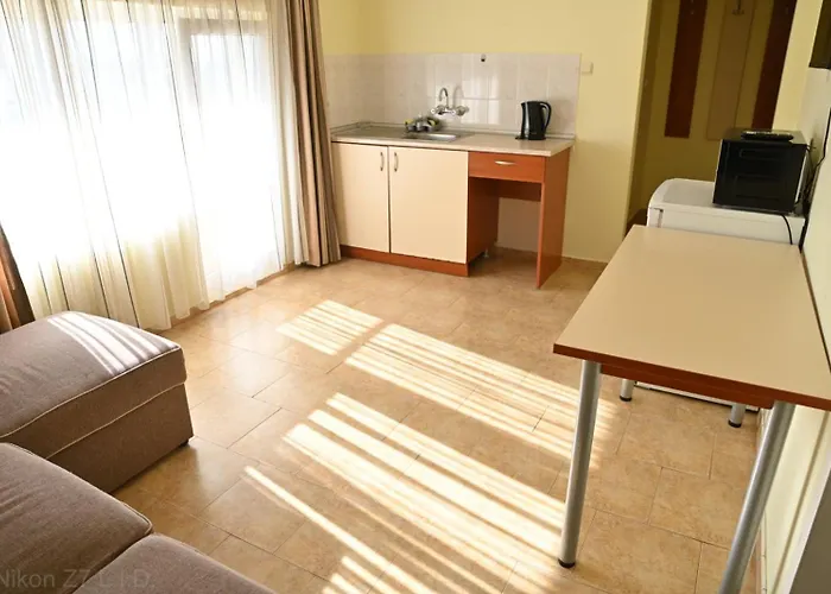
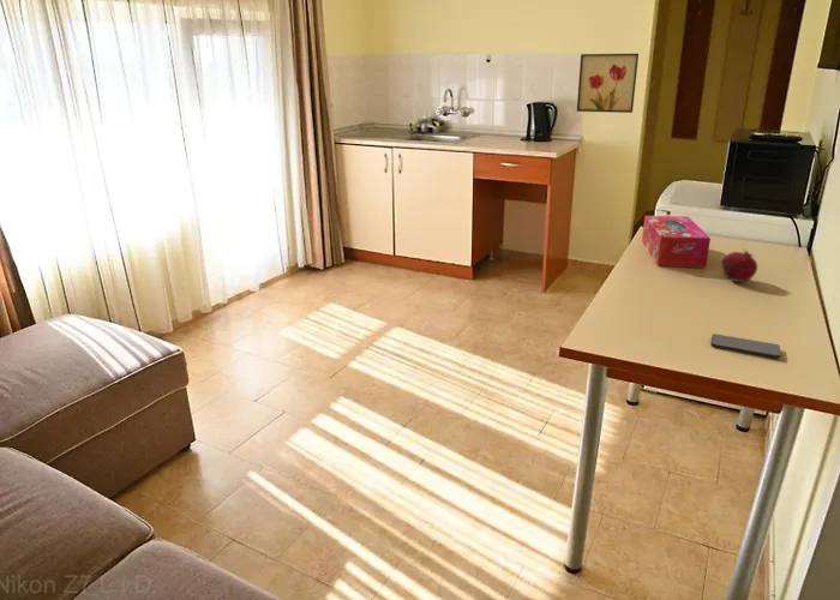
+ wall art [576,53,640,114]
+ smartphone [710,332,781,359]
+ tissue box [641,215,712,269]
+ fruit [720,248,758,283]
